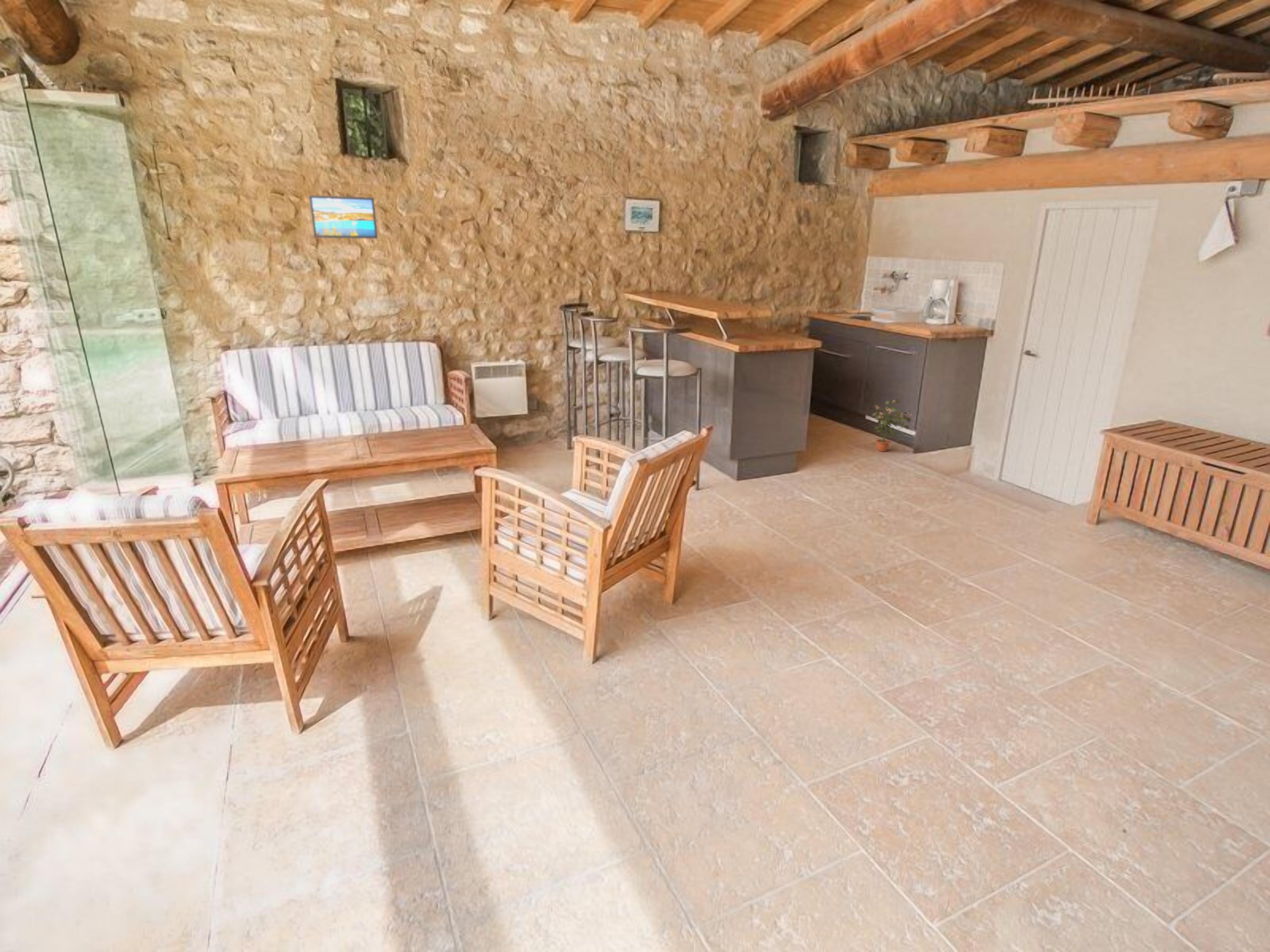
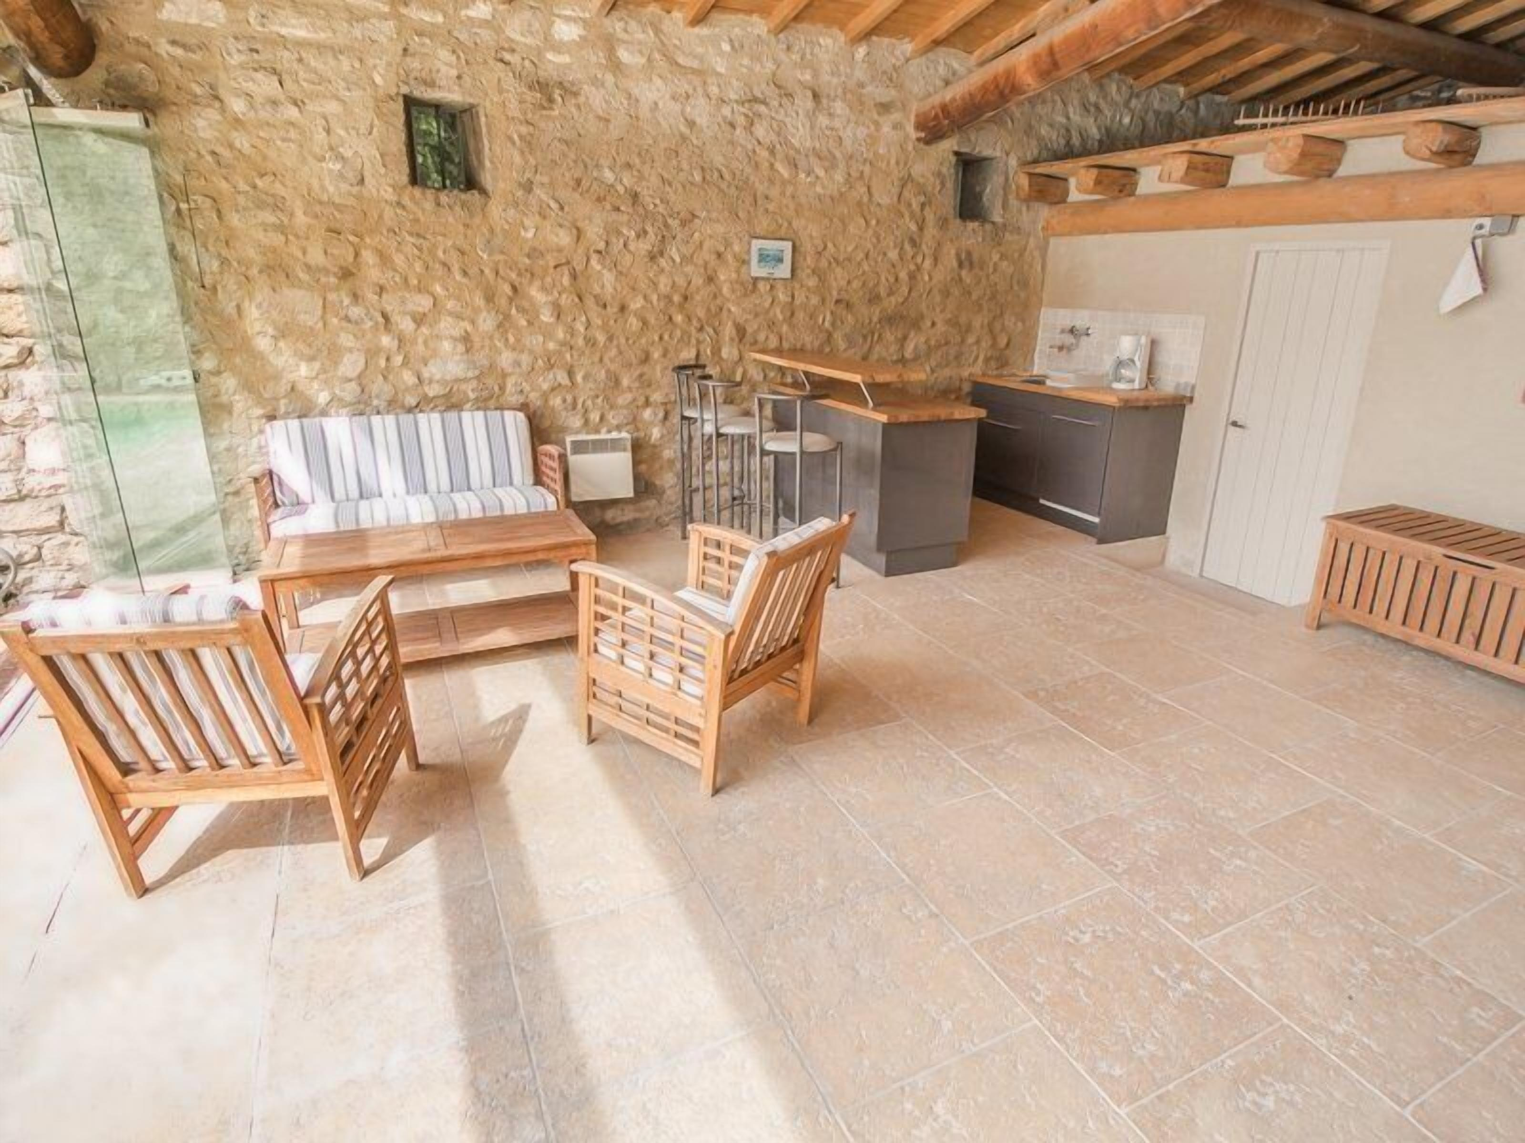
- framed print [308,195,378,239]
- potted plant [871,399,913,452]
